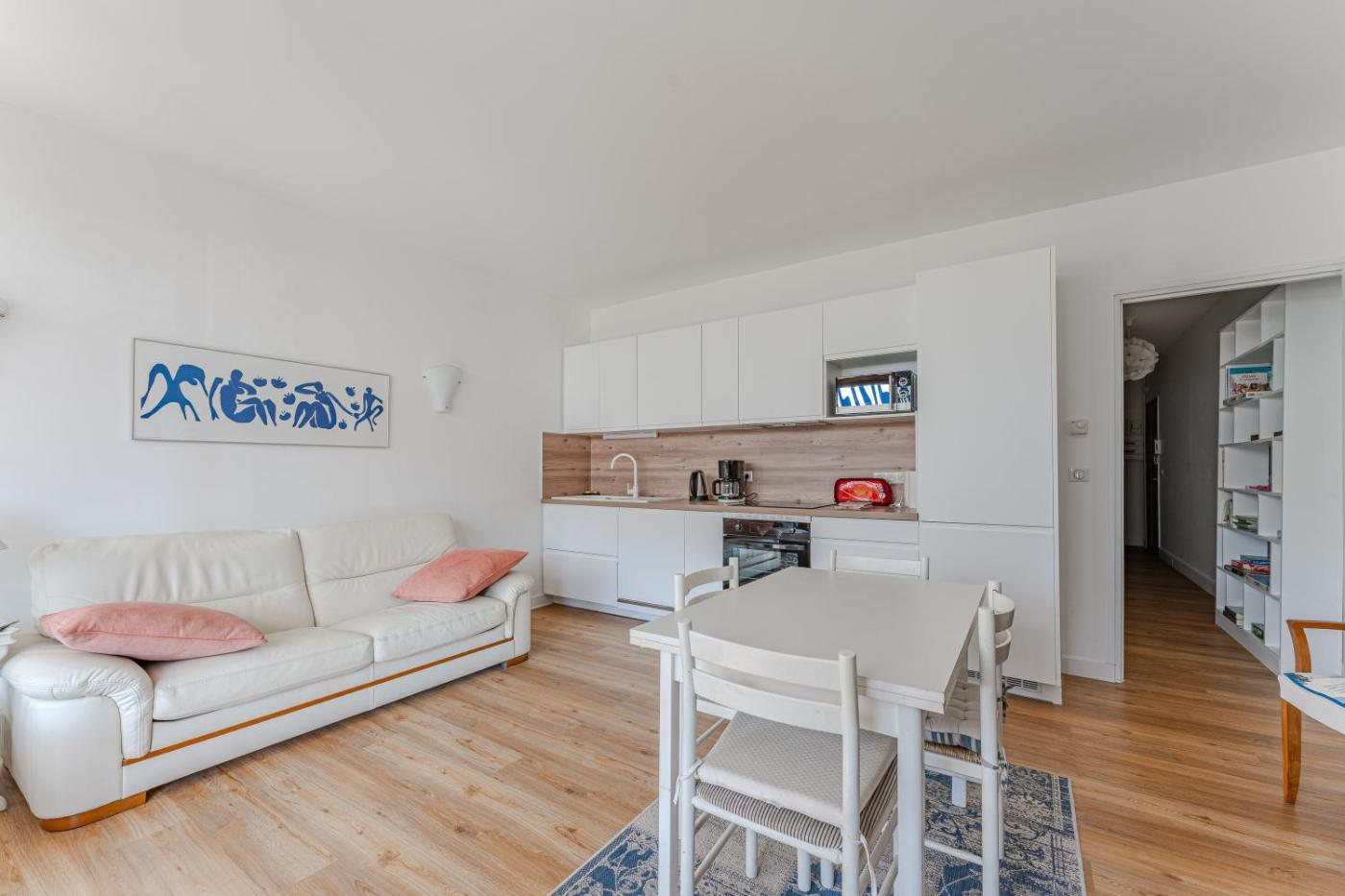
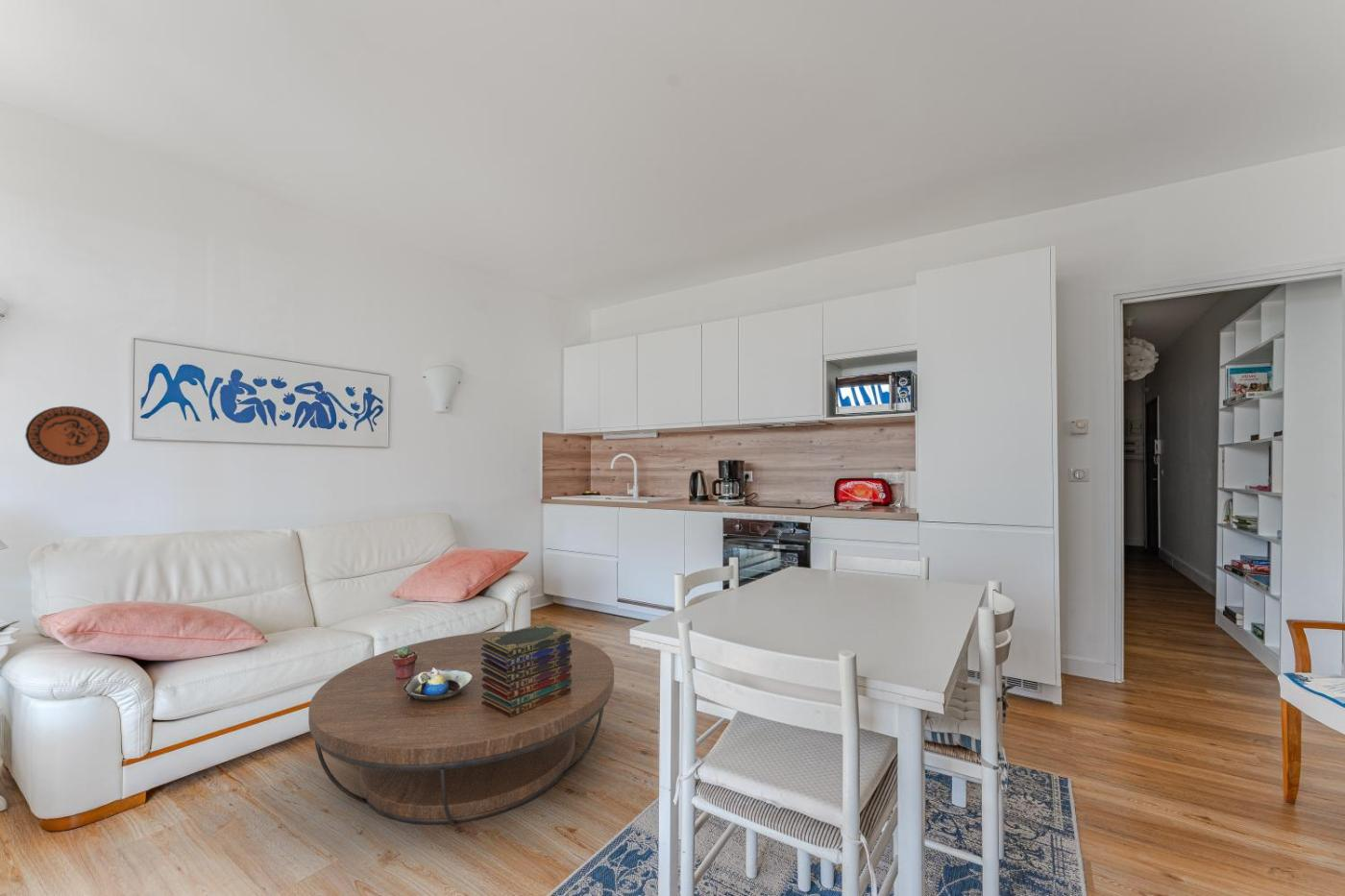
+ decorative bowl [404,667,473,700]
+ potted succulent [392,645,417,679]
+ coffee table [307,630,615,827]
+ book stack [481,622,573,717]
+ decorative plate [24,405,110,467]
